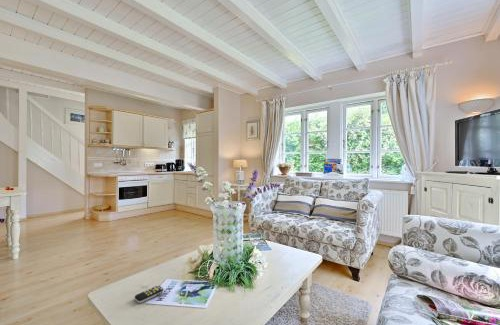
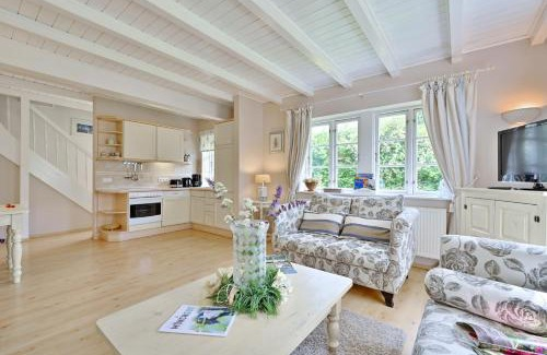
- remote control [134,285,165,304]
